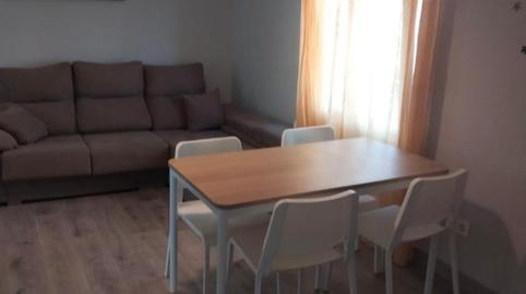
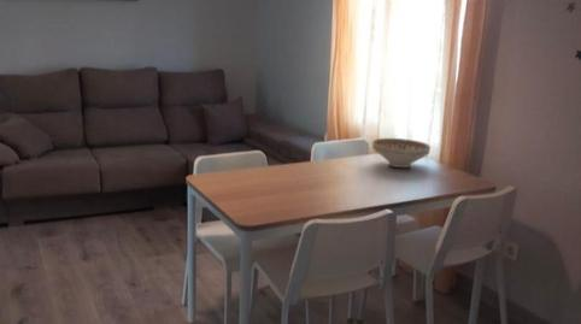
+ decorative bowl [371,137,432,169]
